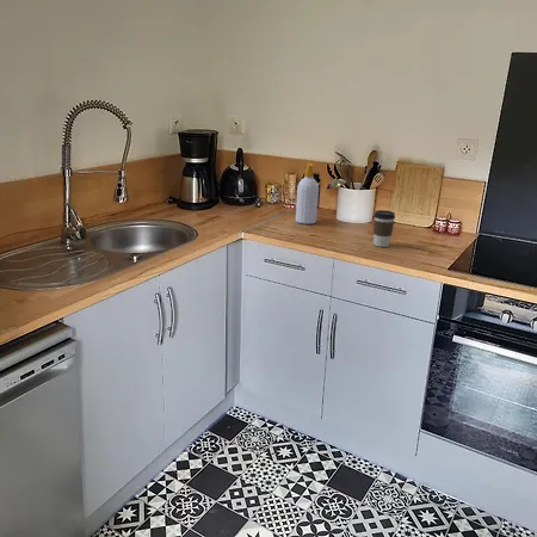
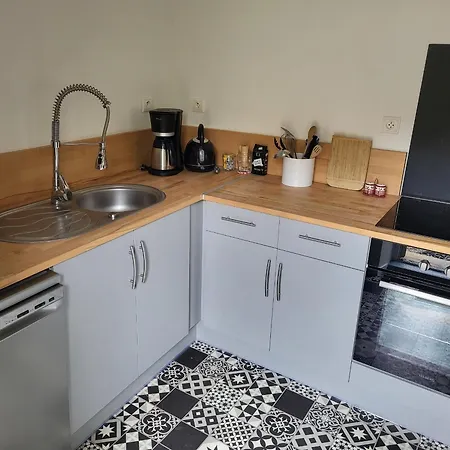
- soap bottle [295,162,320,226]
- coffee cup [372,209,396,248]
